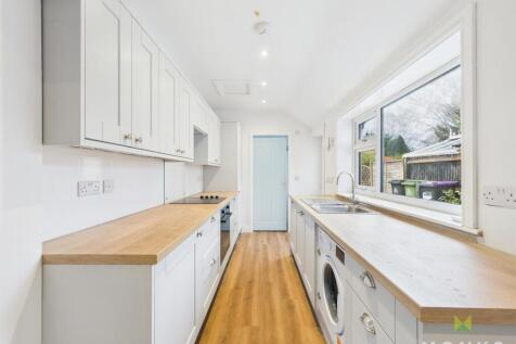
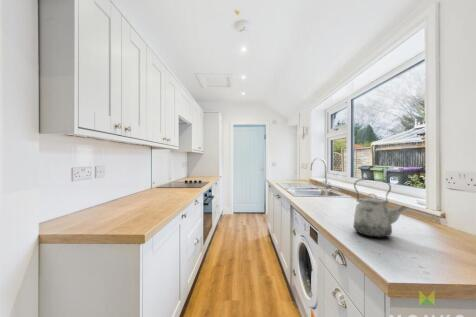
+ kettle [352,178,409,239]
